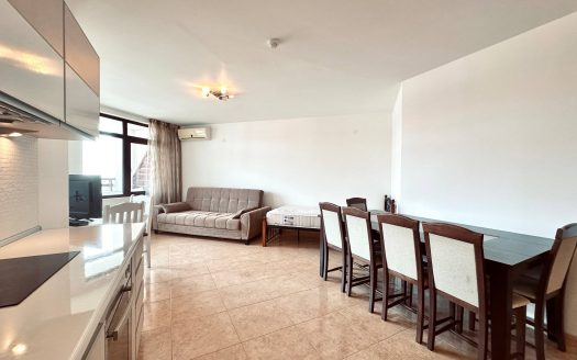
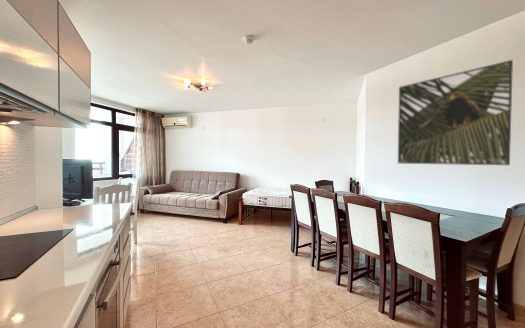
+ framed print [397,59,514,166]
